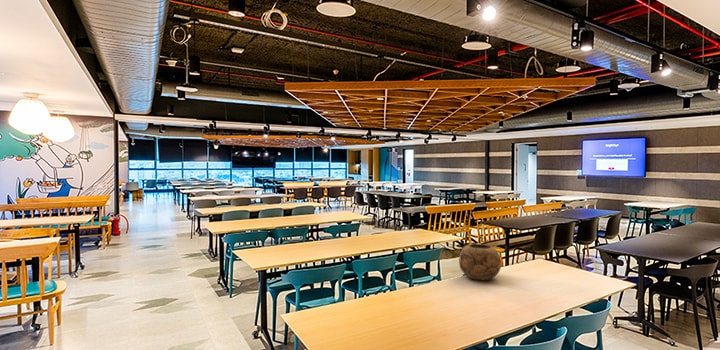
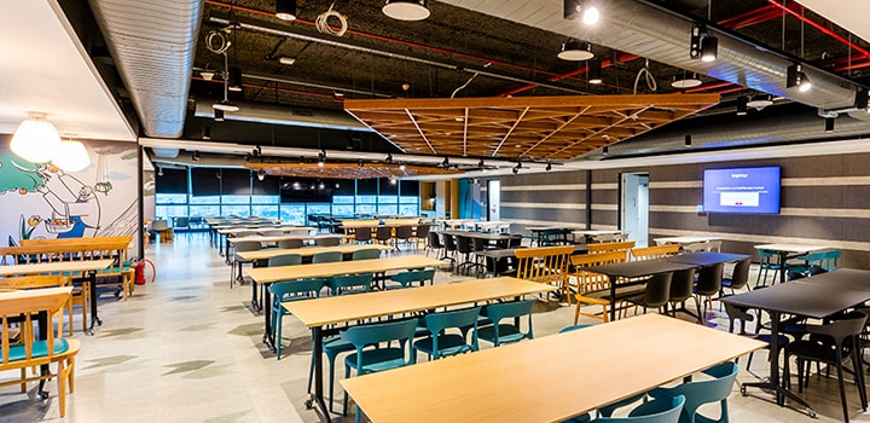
- decorative bowl [458,243,502,282]
